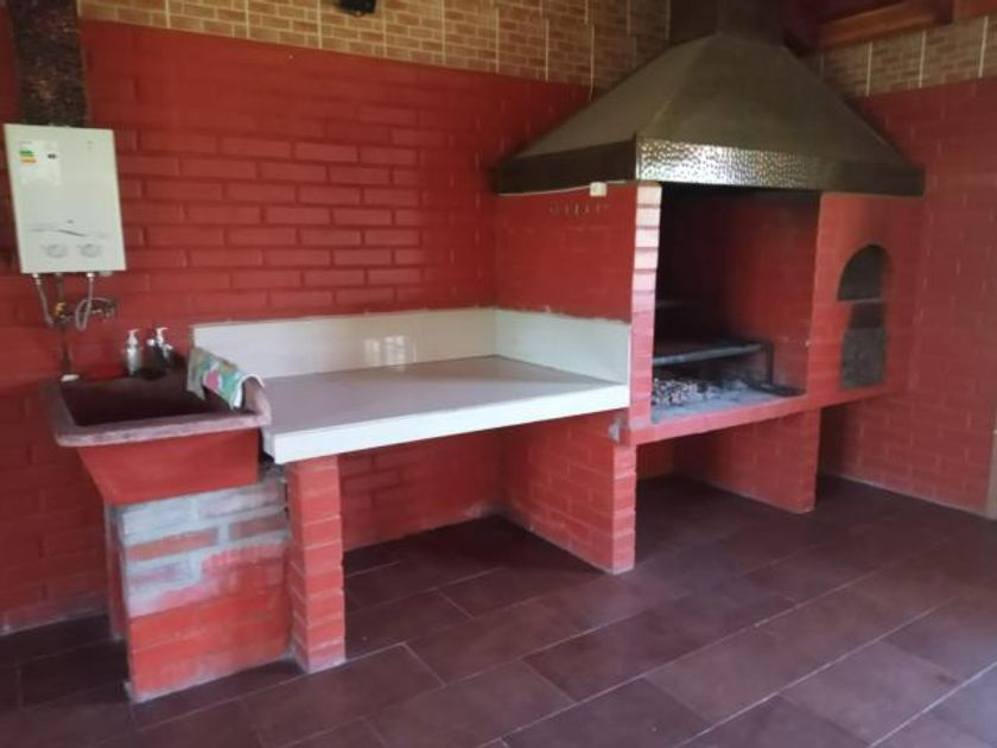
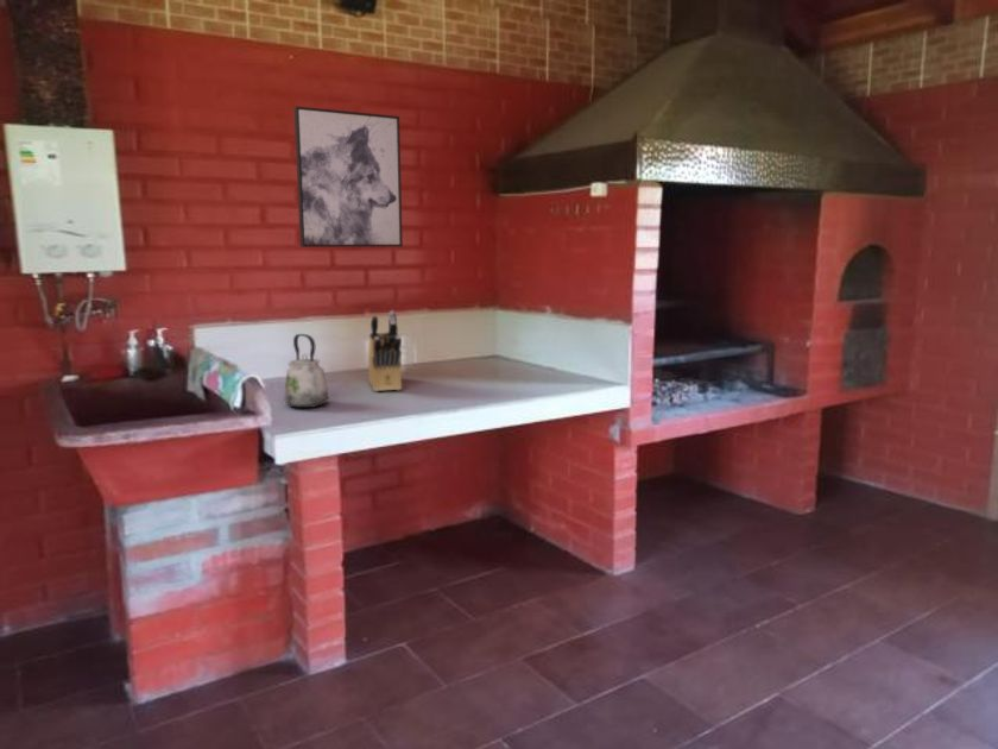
+ wall art [292,105,404,248]
+ kettle [284,333,329,409]
+ knife block [367,309,403,392]
